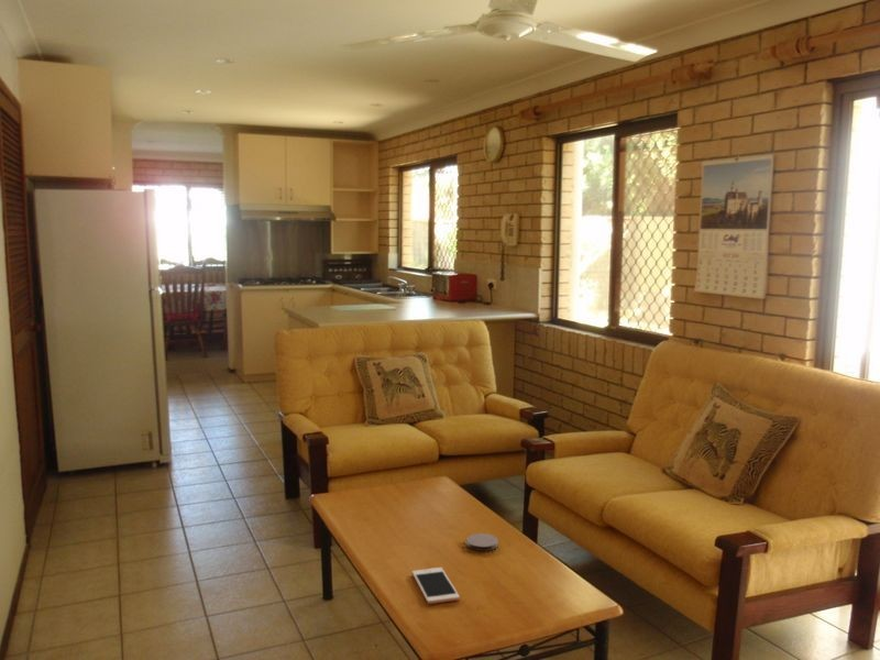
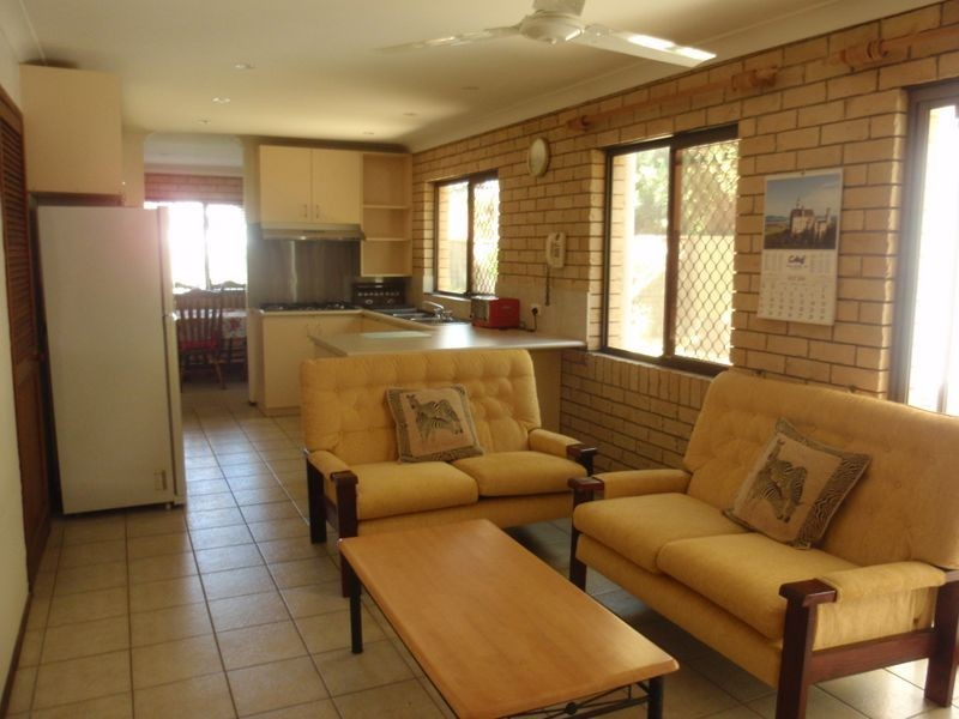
- coaster [465,532,499,552]
- cell phone [411,566,461,605]
